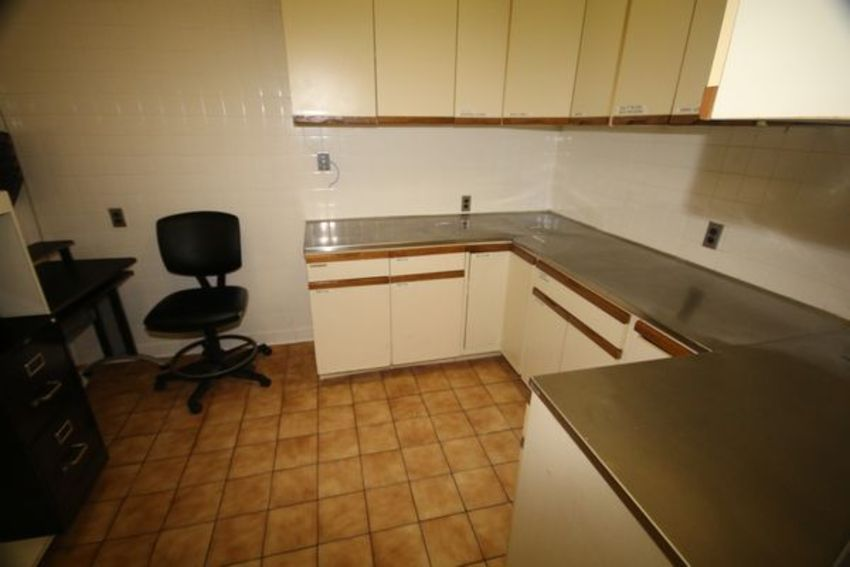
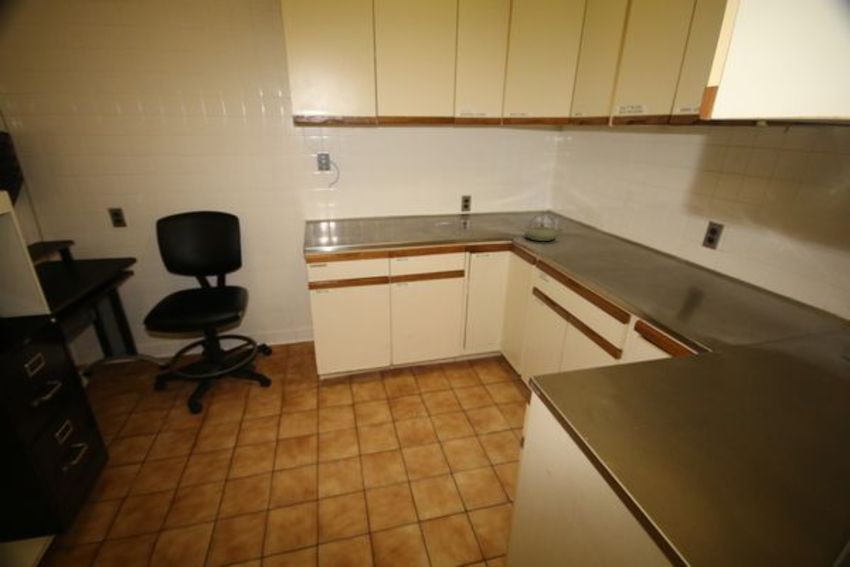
+ teapot [524,214,563,242]
